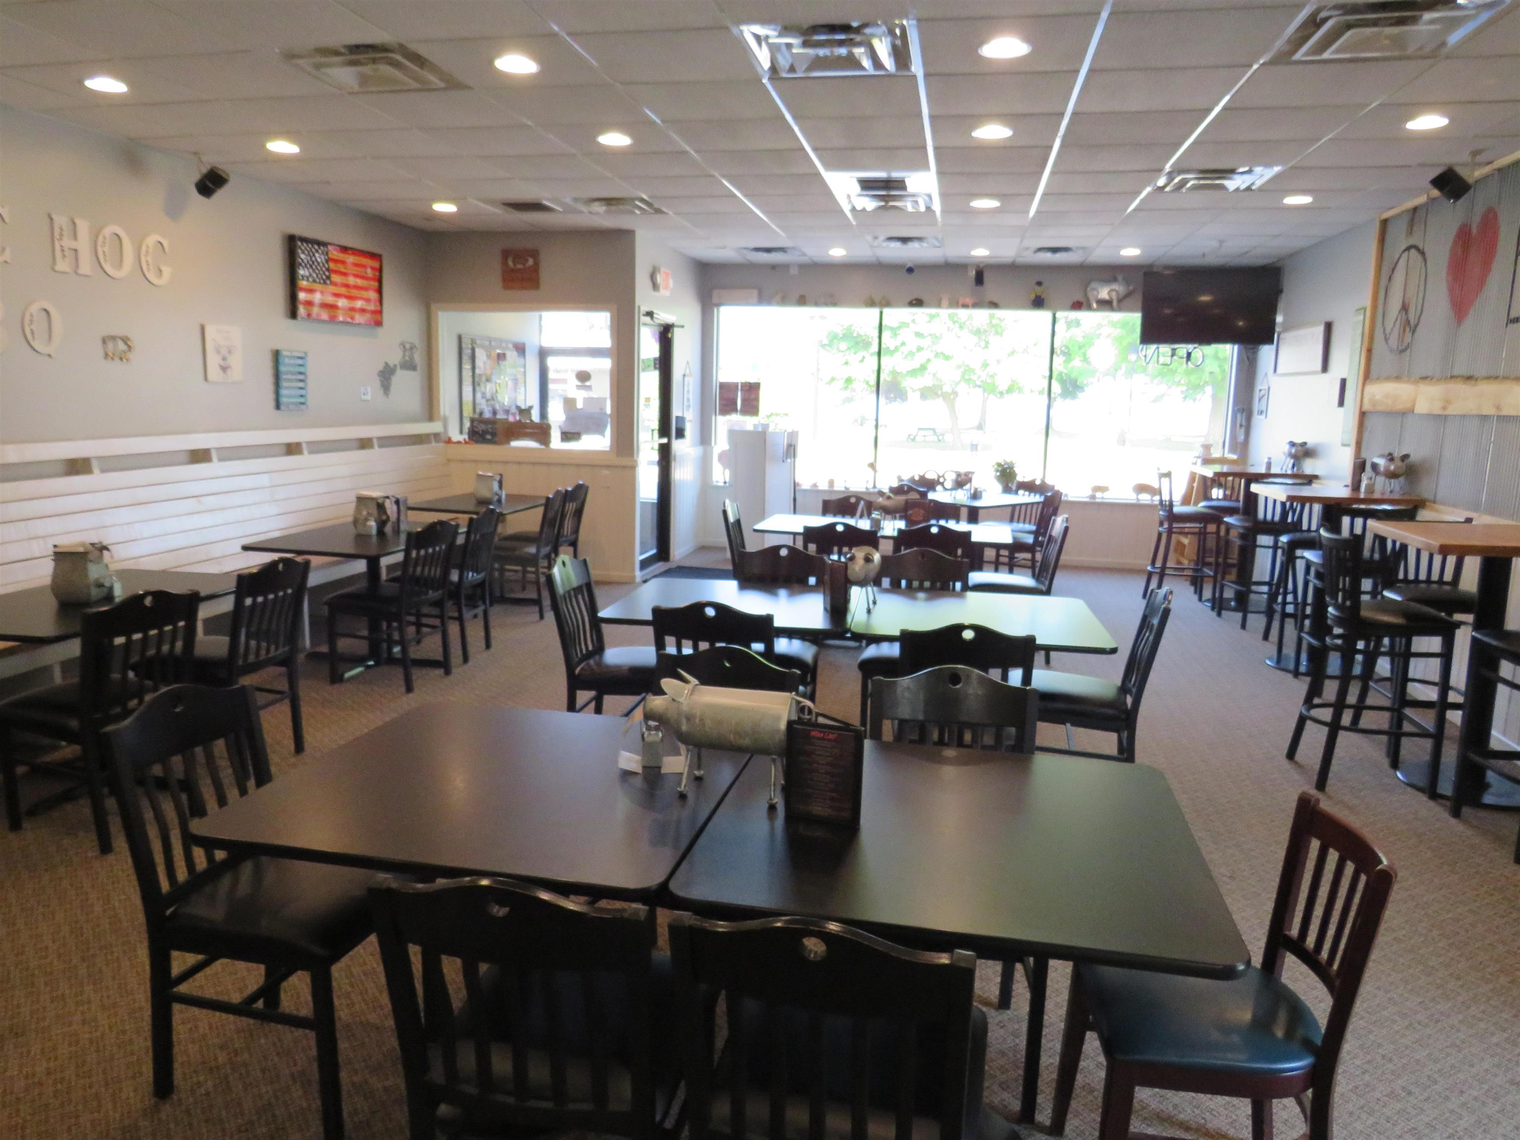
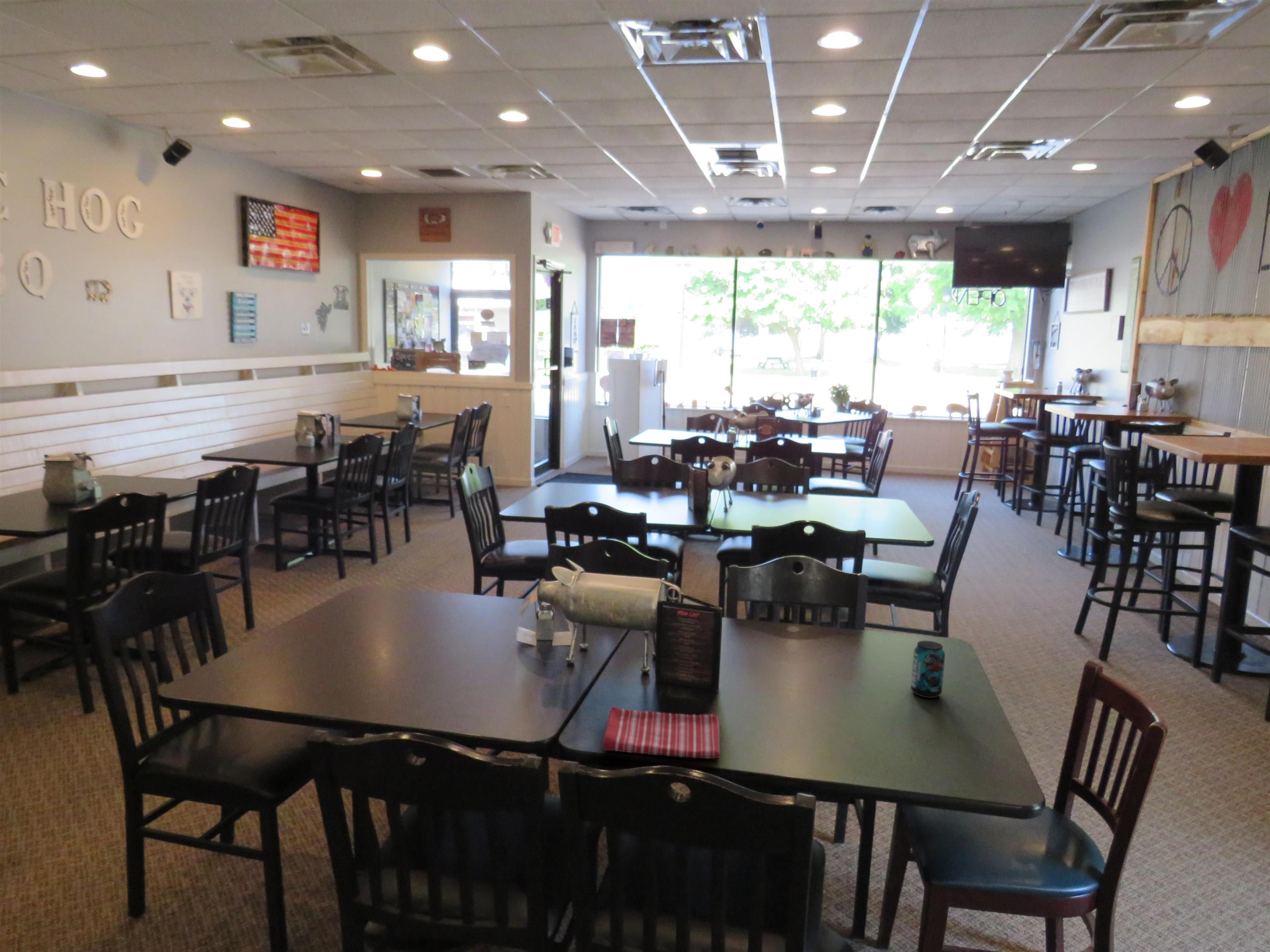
+ beverage can [910,640,945,698]
+ dish towel [602,706,721,759]
